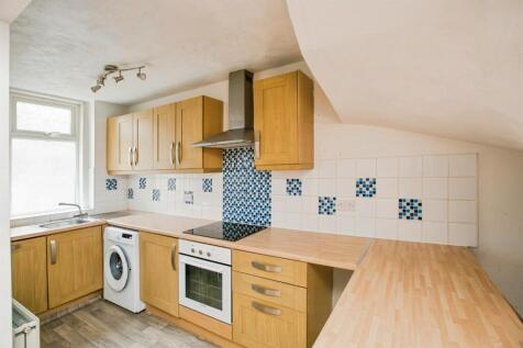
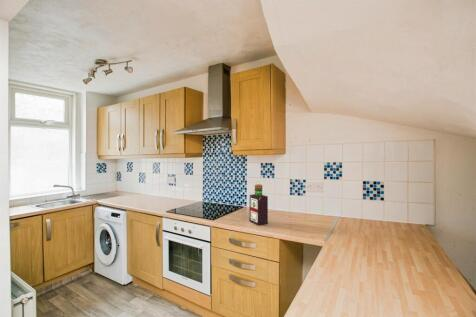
+ bottle [249,183,269,226]
